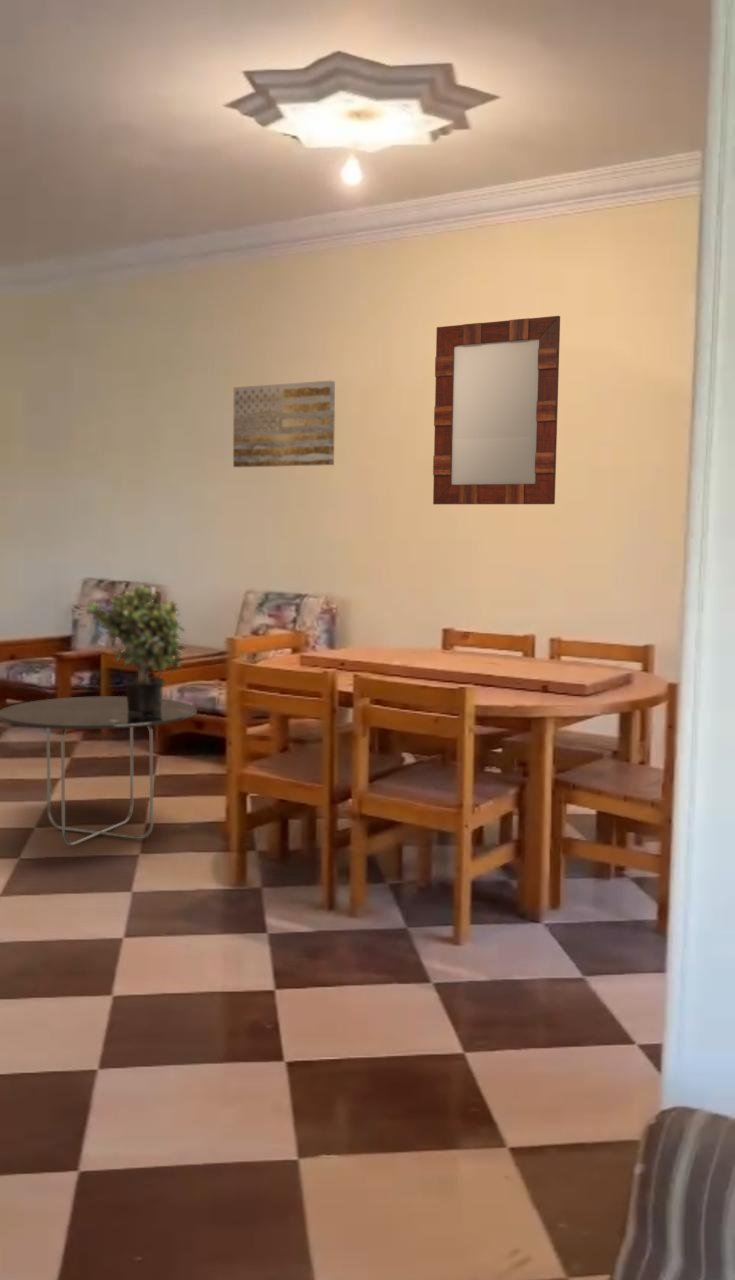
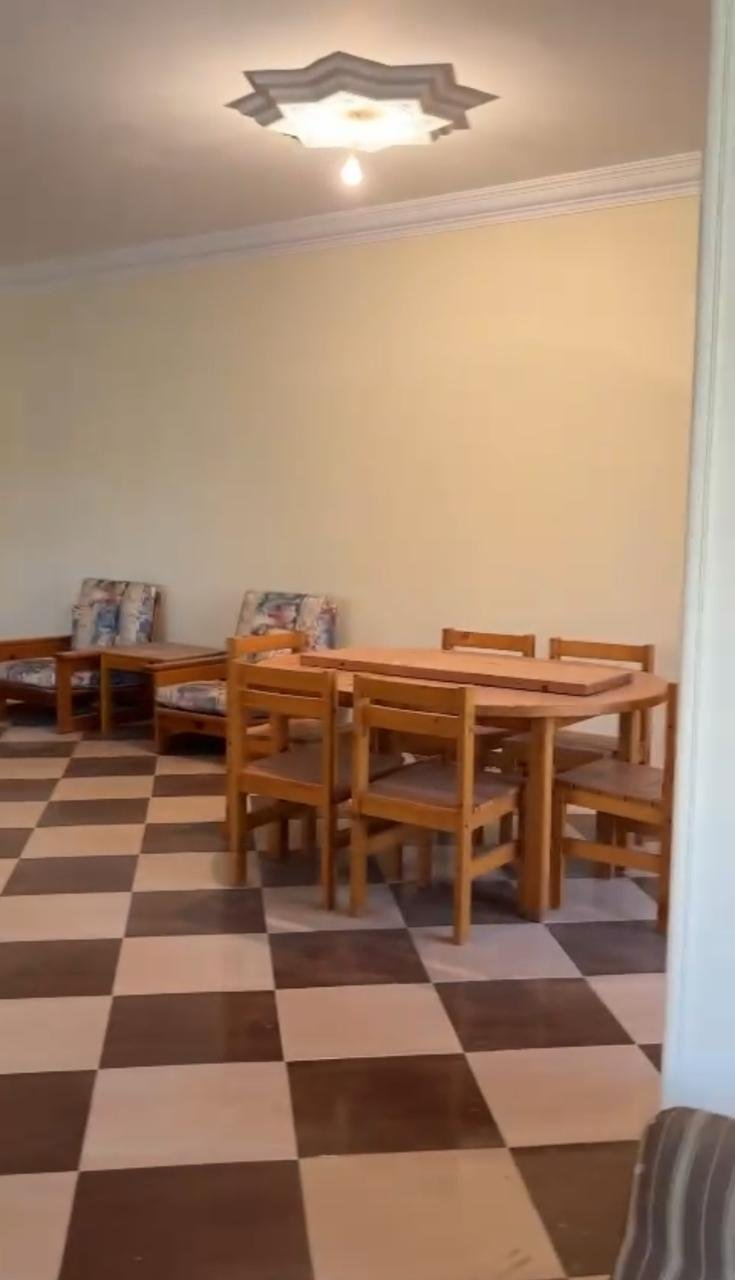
- wall art [232,380,336,468]
- potted plant [85,585,188,712]
- home mirror [432,315,561,505]
- side table [0,695,197,847]
